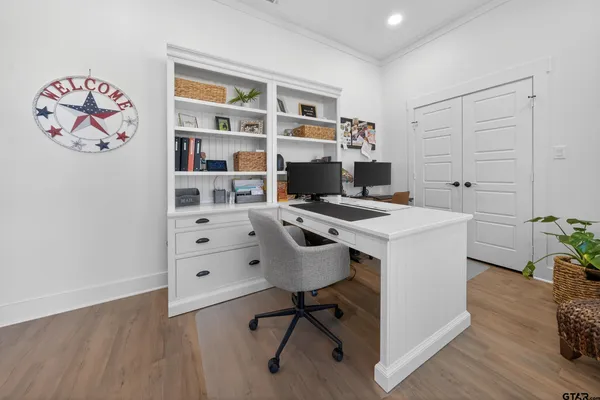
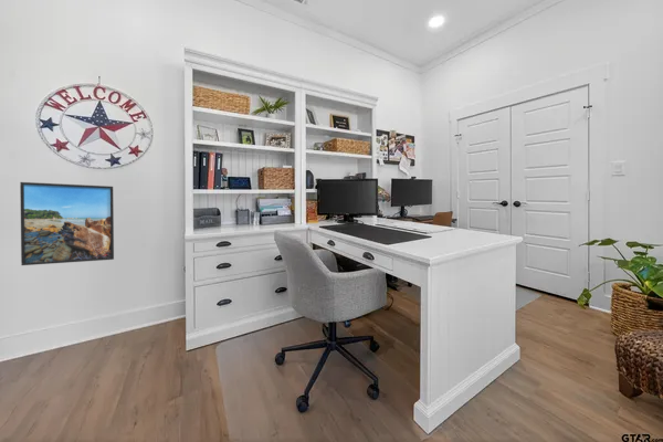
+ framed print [19,181,115,266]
